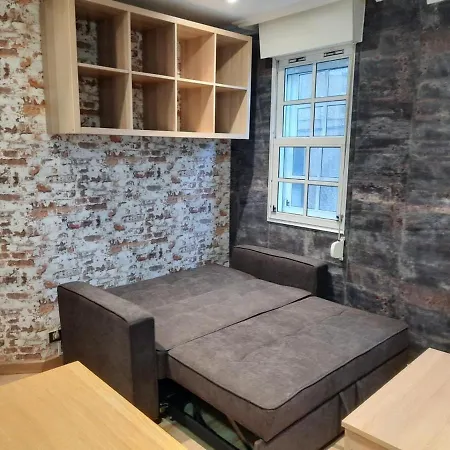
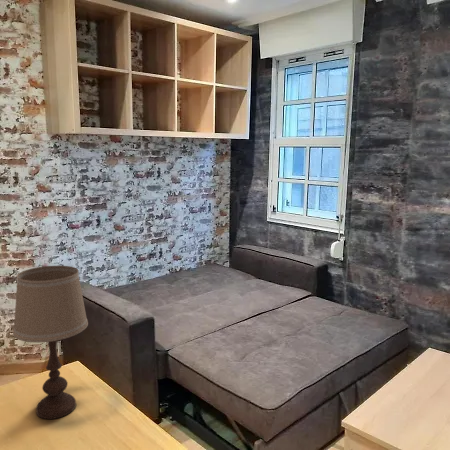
+ table lamp [12,265,89,420]
